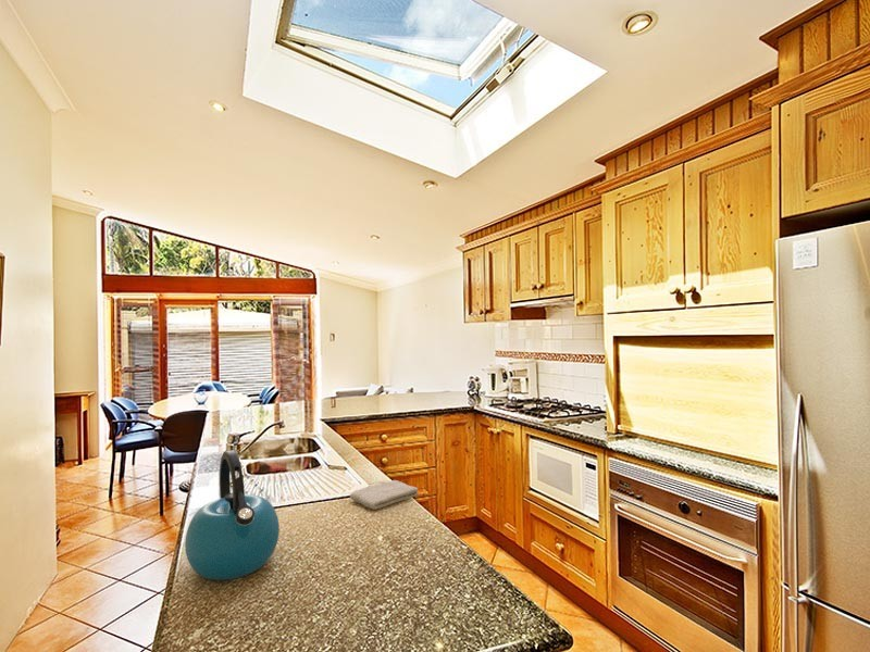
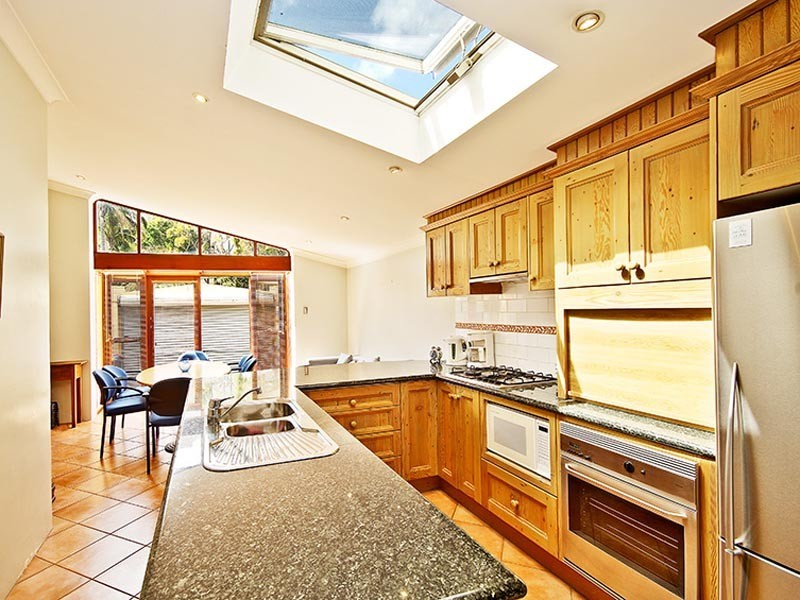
- washcloth [349,479,420,511]
- kettle [184,449,281,581]
